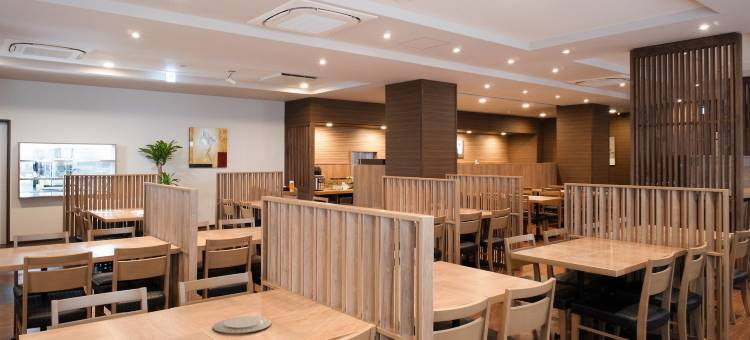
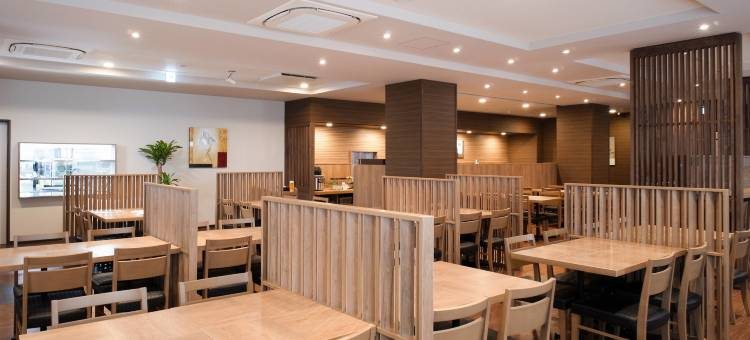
- chinaware [212,315,272,334]
